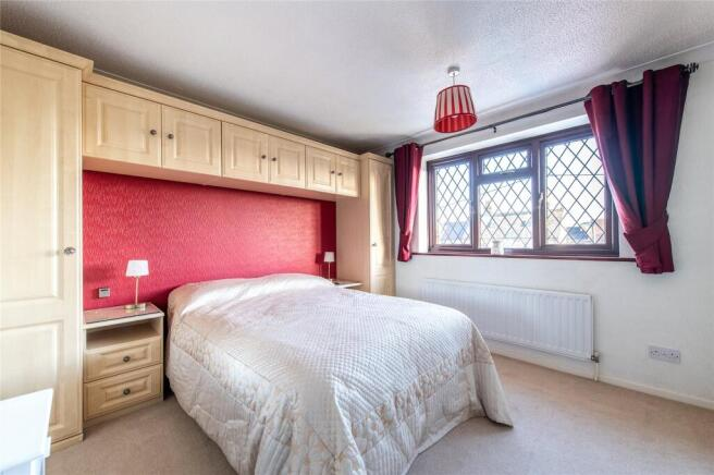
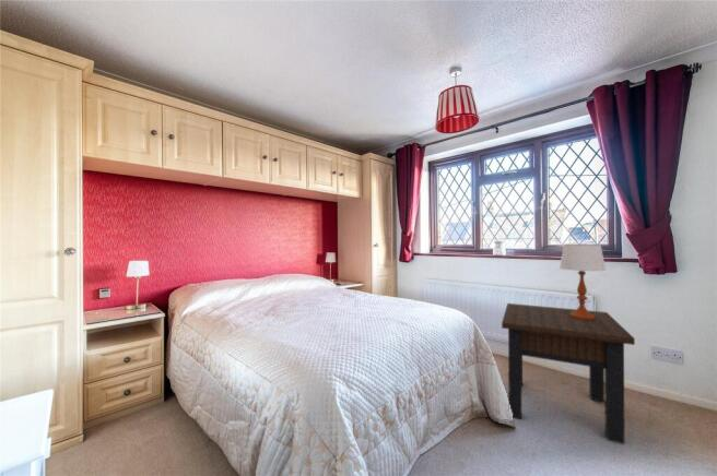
+ side table [501,302,636,445]
+ table lamp [559,243,607,320]
